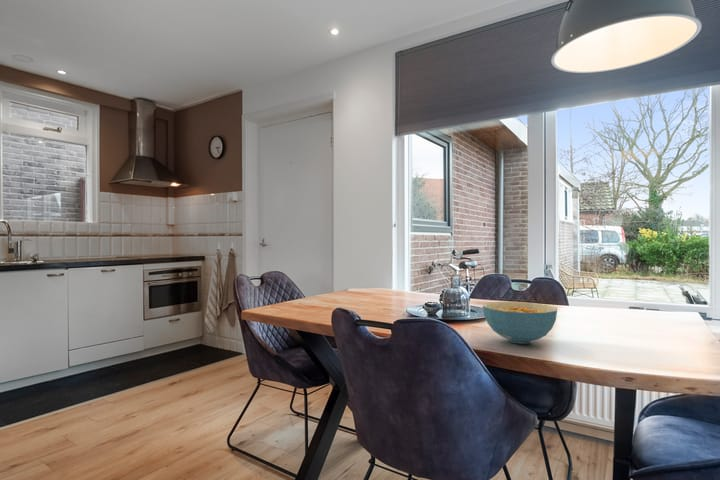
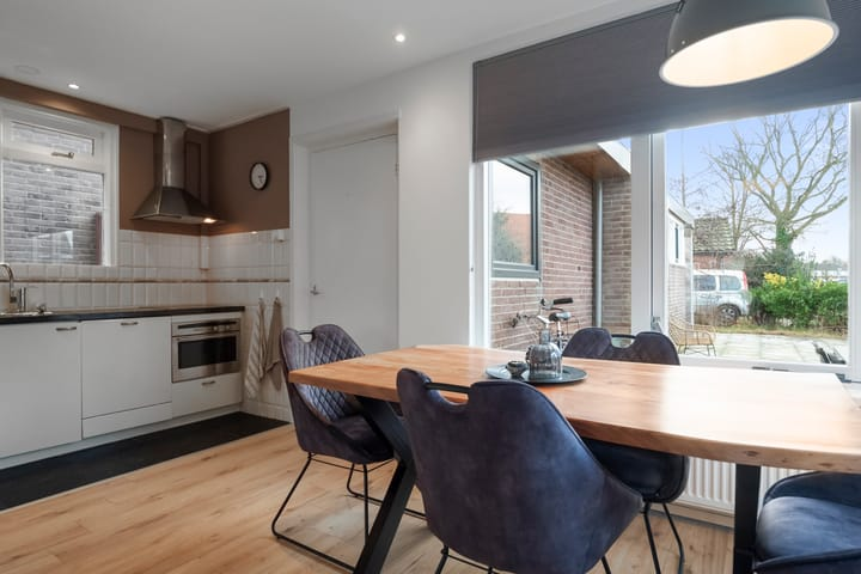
- cereal bowl [482,301,558,345]
